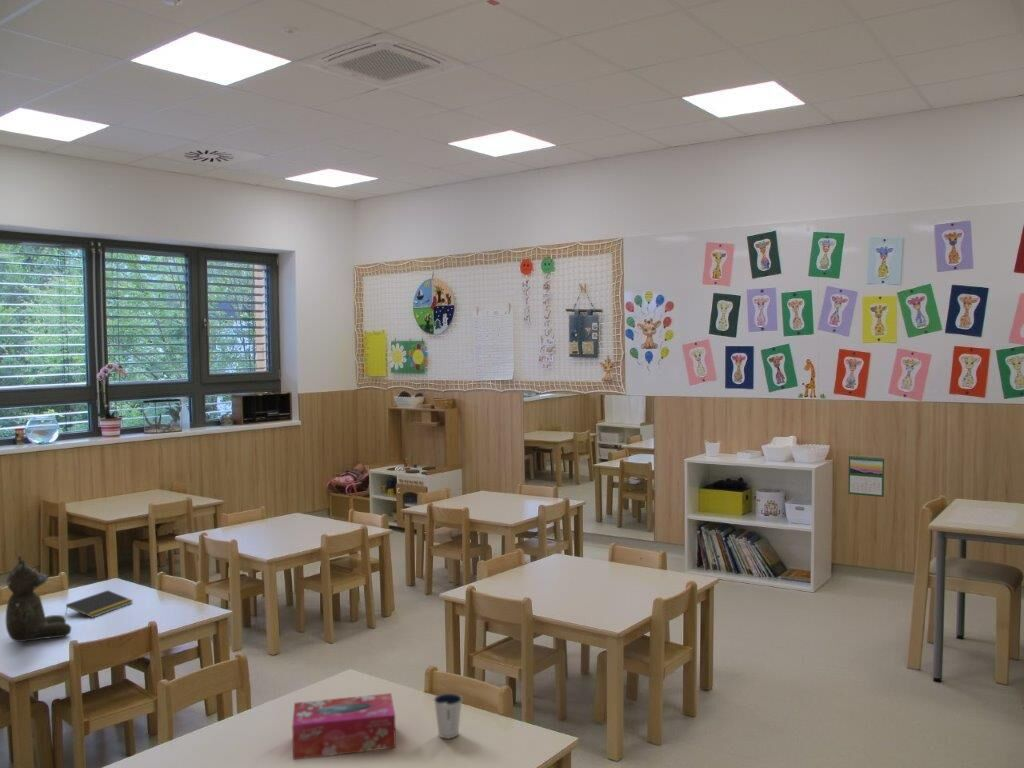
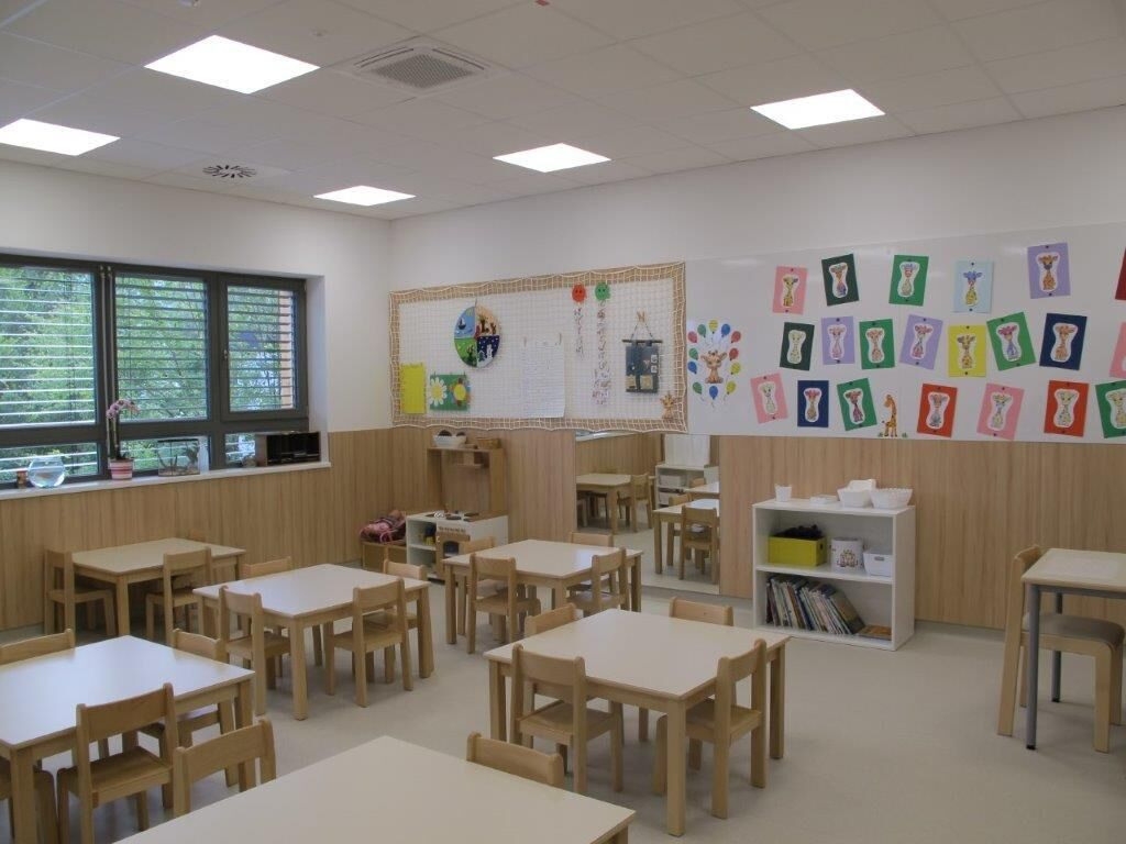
- notepad [65,589,134,619]
- teddy bear [5,554,72,643]
- dixie cup [433,692,463,739]
- tissue box [291,692,397,761]
- calendar [847,454,885,498]
